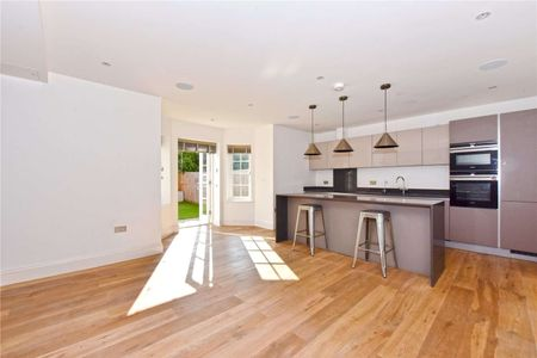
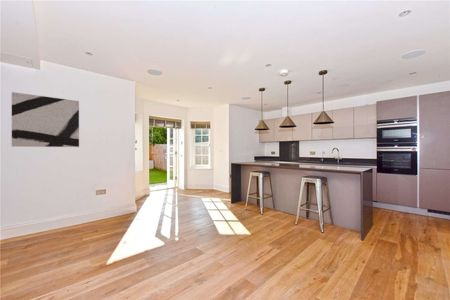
+ wall art [11,91,80,148]
